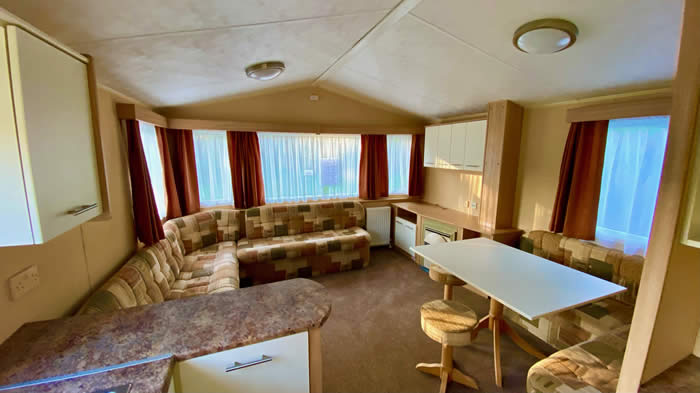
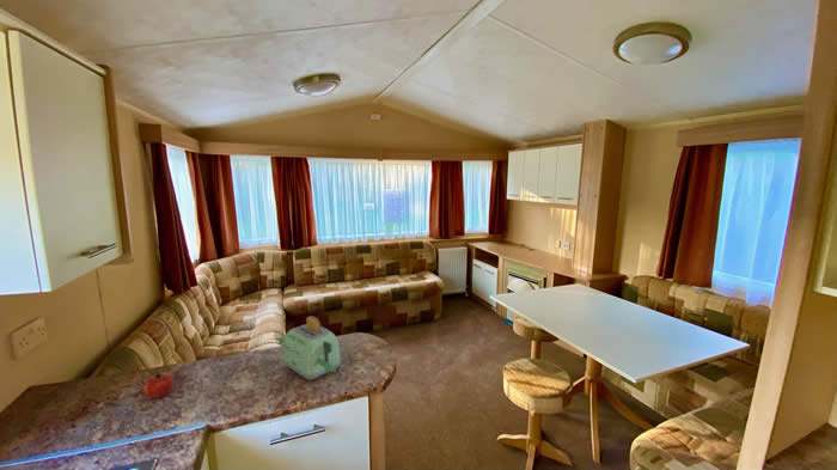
+ toaster [275,315,342,382]
+ fruit [142,371,175,399]
